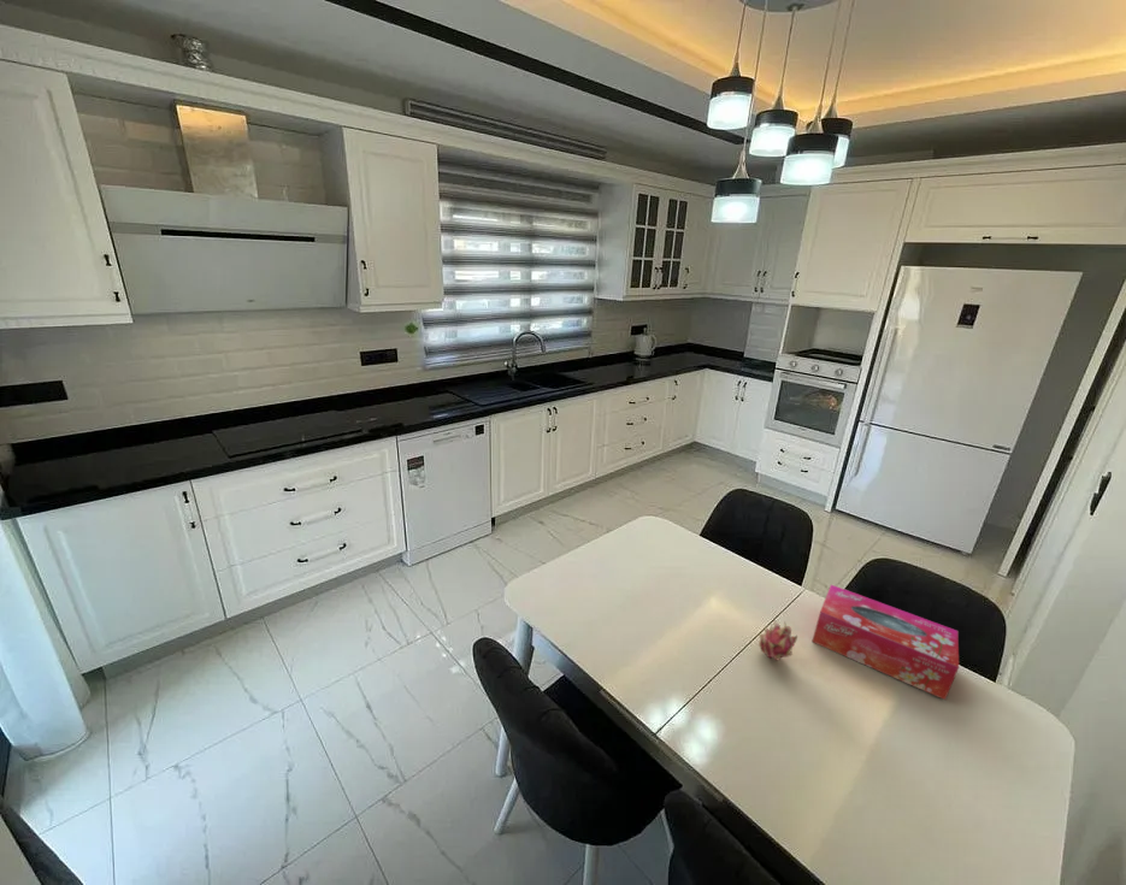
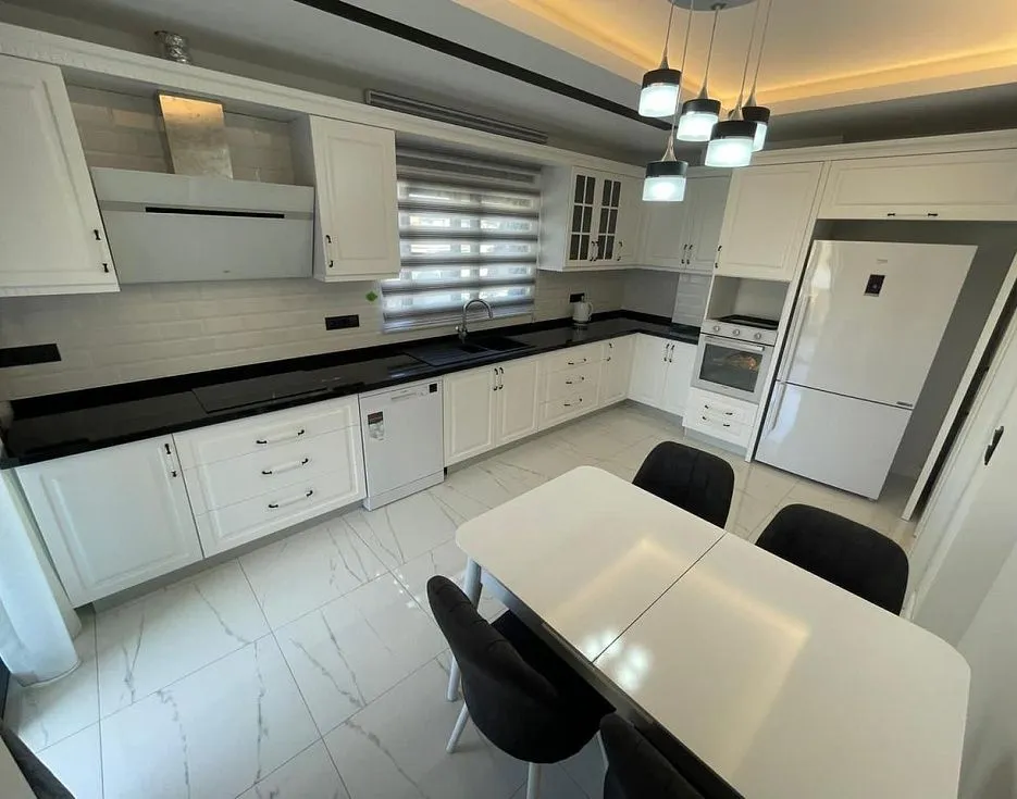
- tissue box [810,583,960,701]
- fruit [757,619,798,661]
